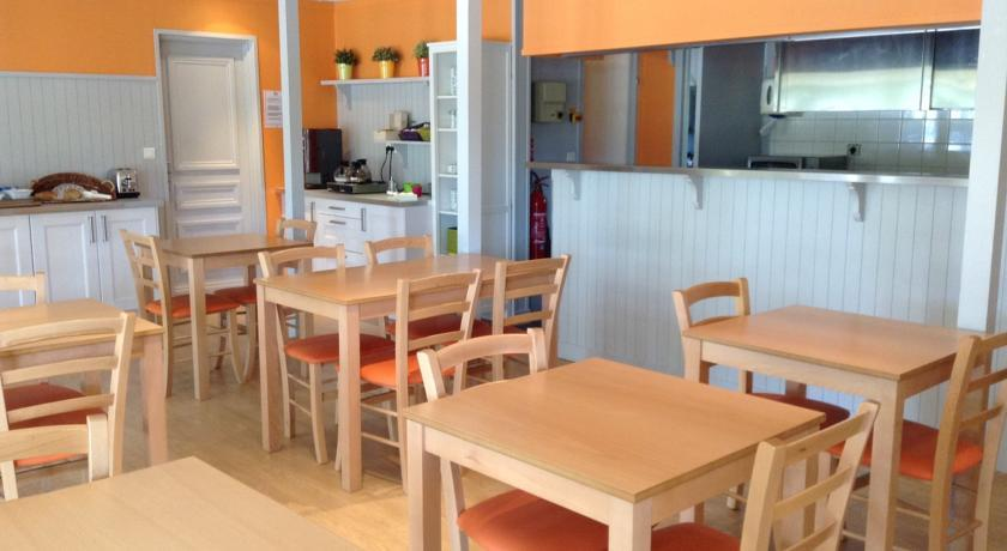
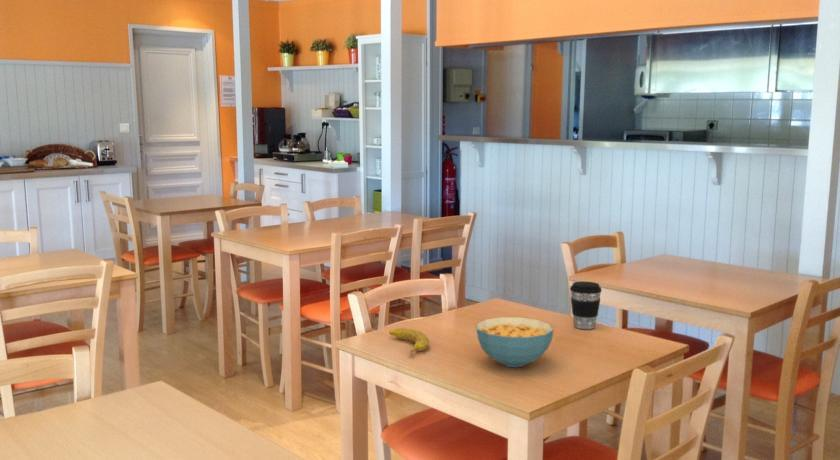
+ coffee cup [569,280,603,330]
+ cereal bowl [475,316,555,368]
+ fruit [388,327,431,358]
